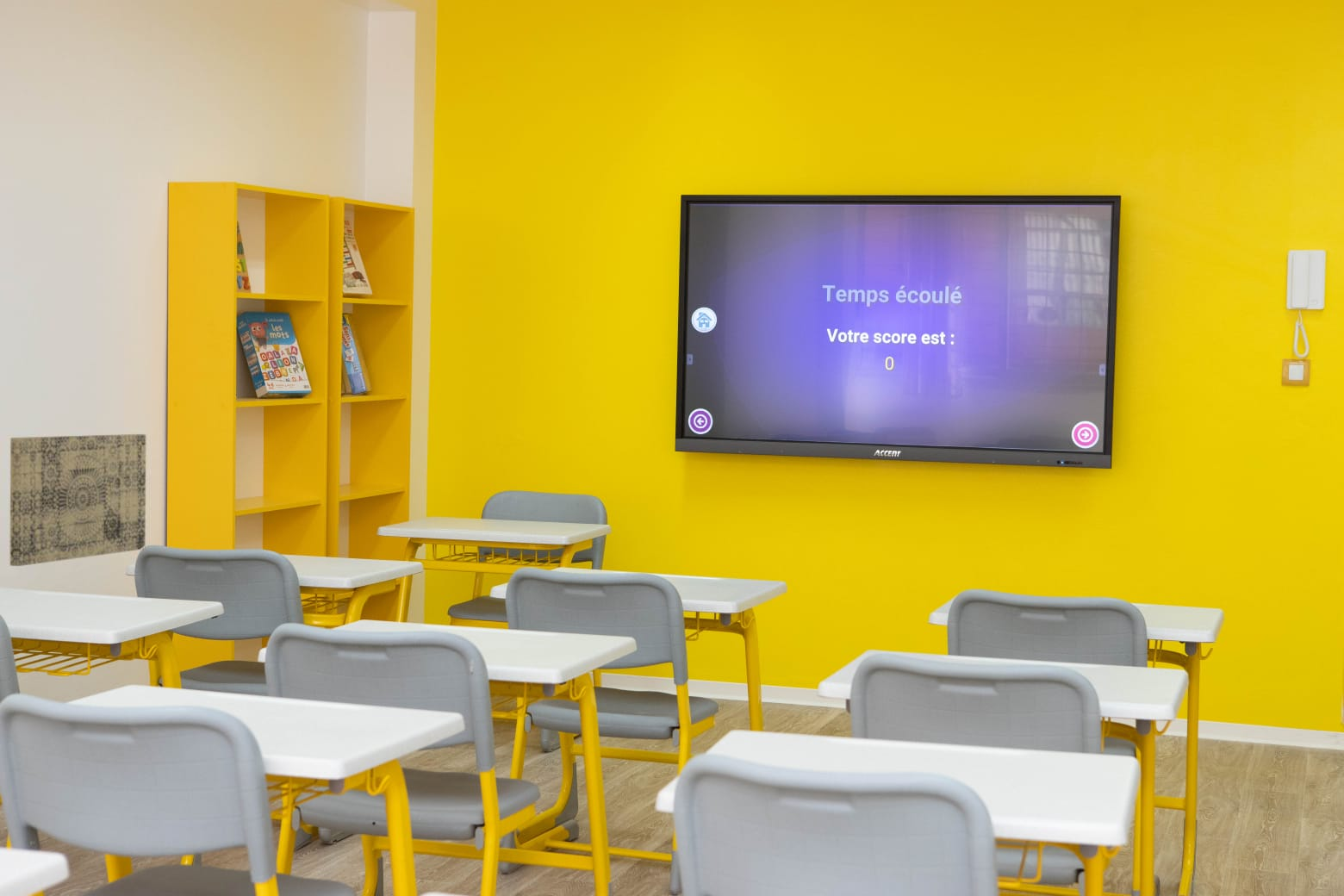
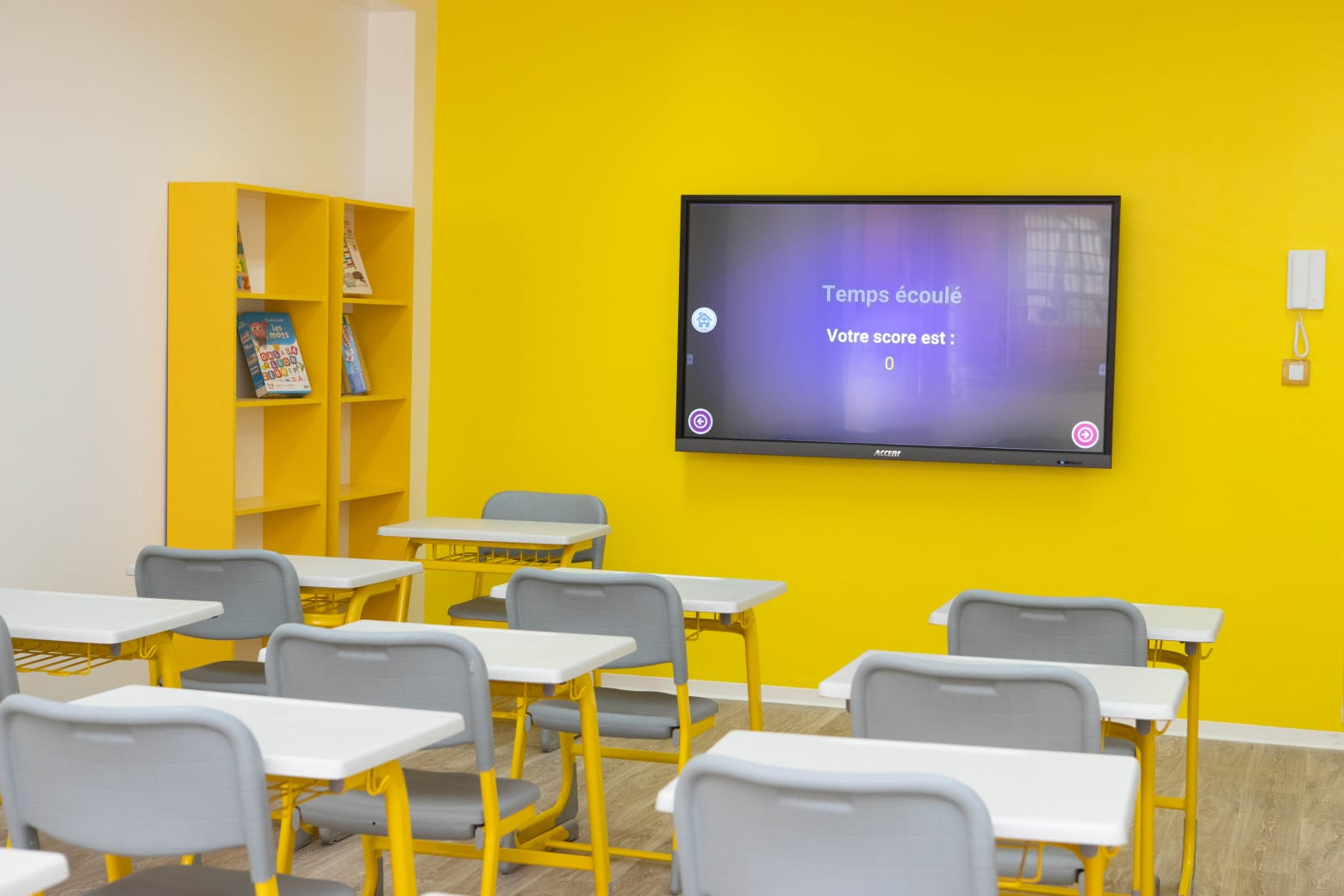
- wall art [9,433,146,567]
